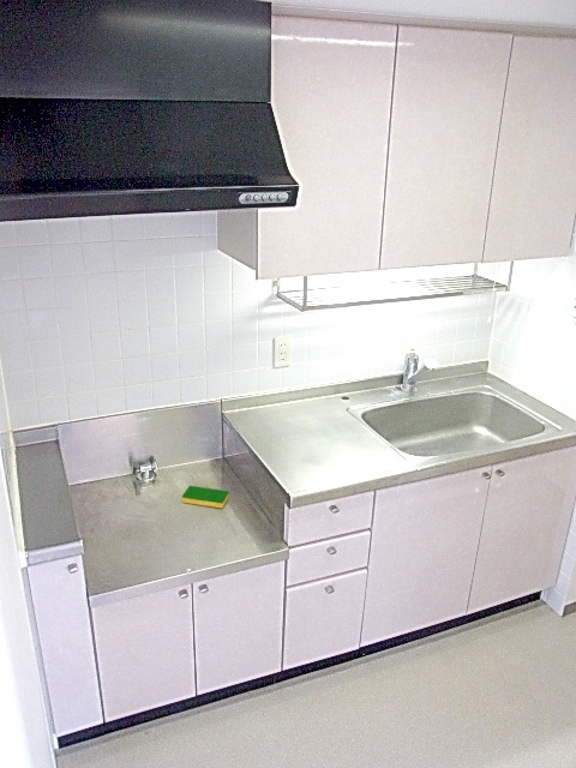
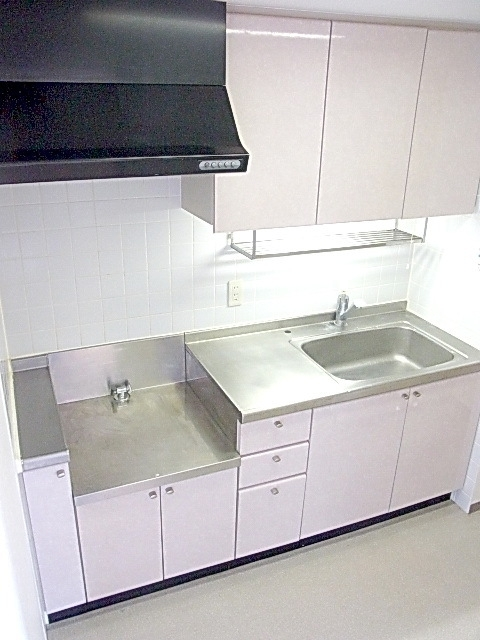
- dish sponge [181,485,230,509]
